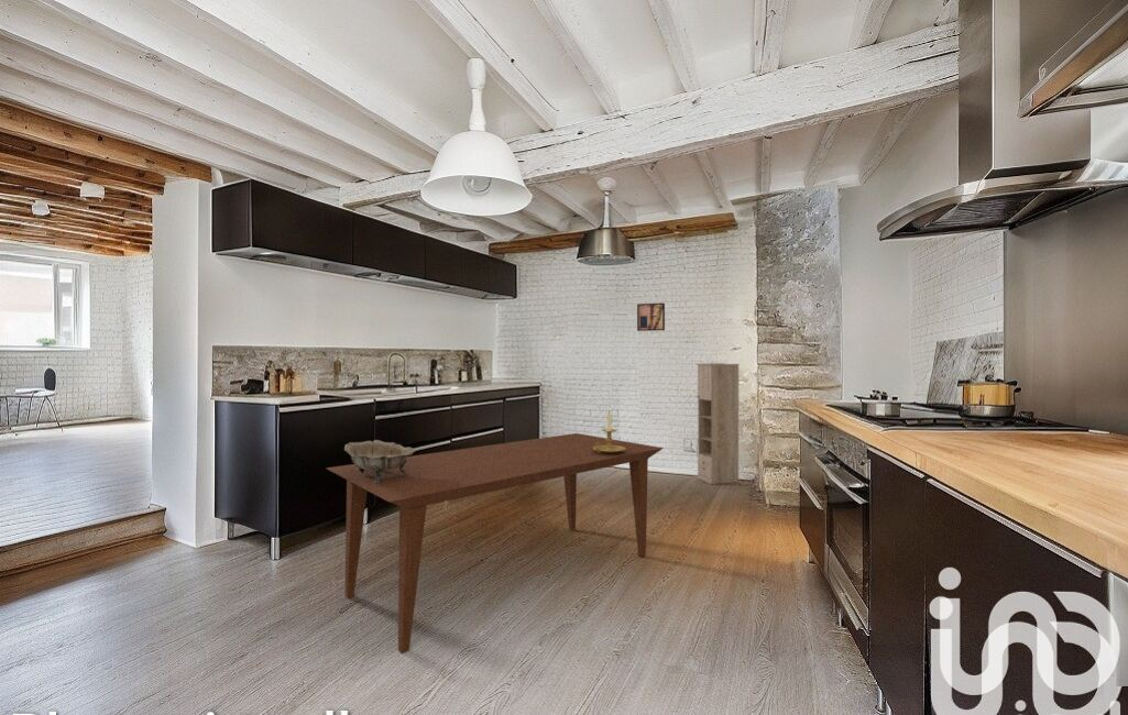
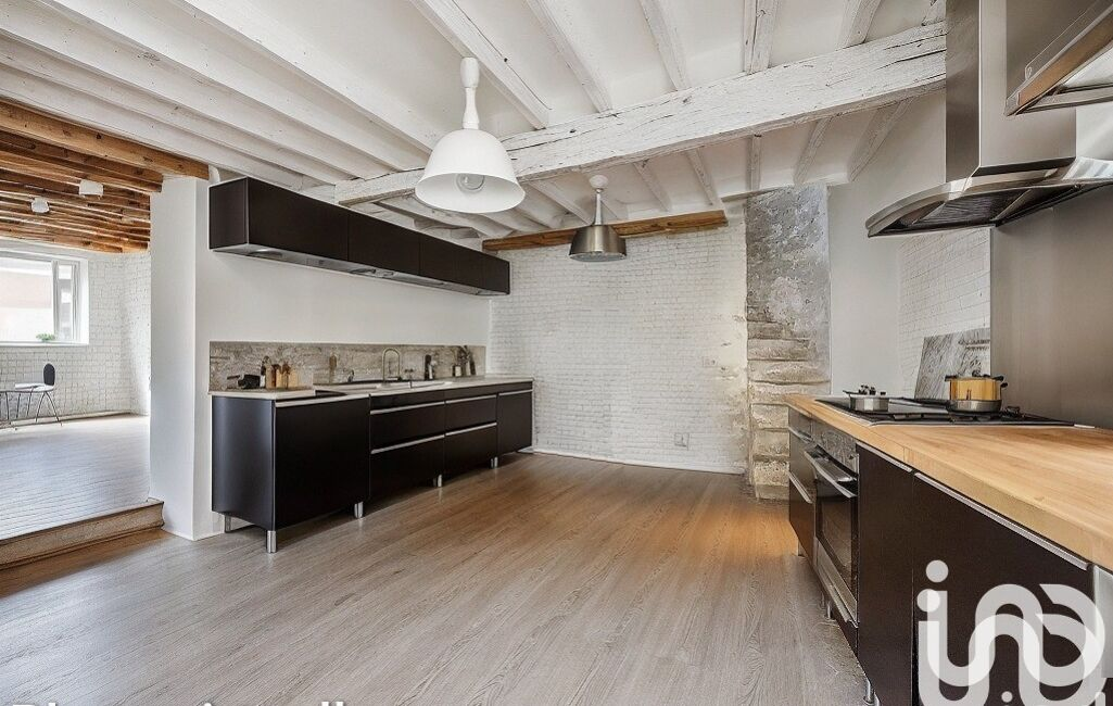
- dining table [326,432,665,654]
- candle holder [593,410,625,454]
- decorative bowl [343,439,416,483]
- wall art [636,301,666,332]
- storage cabinet [696,362,741,485]
